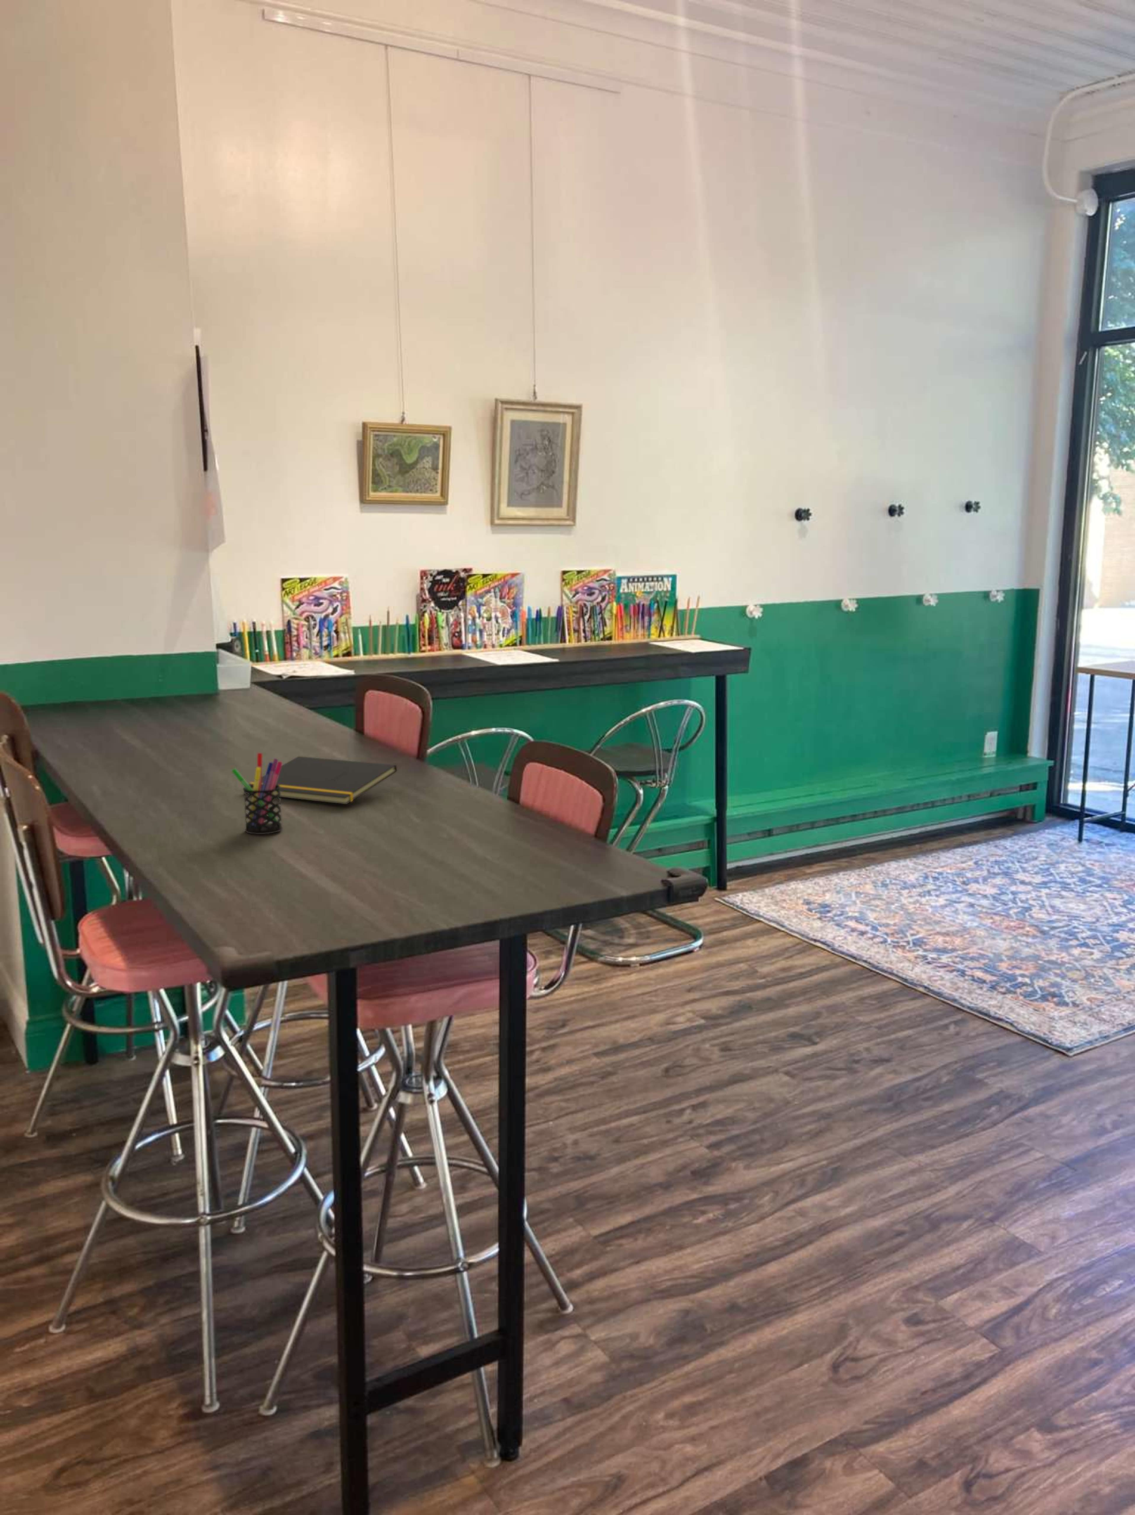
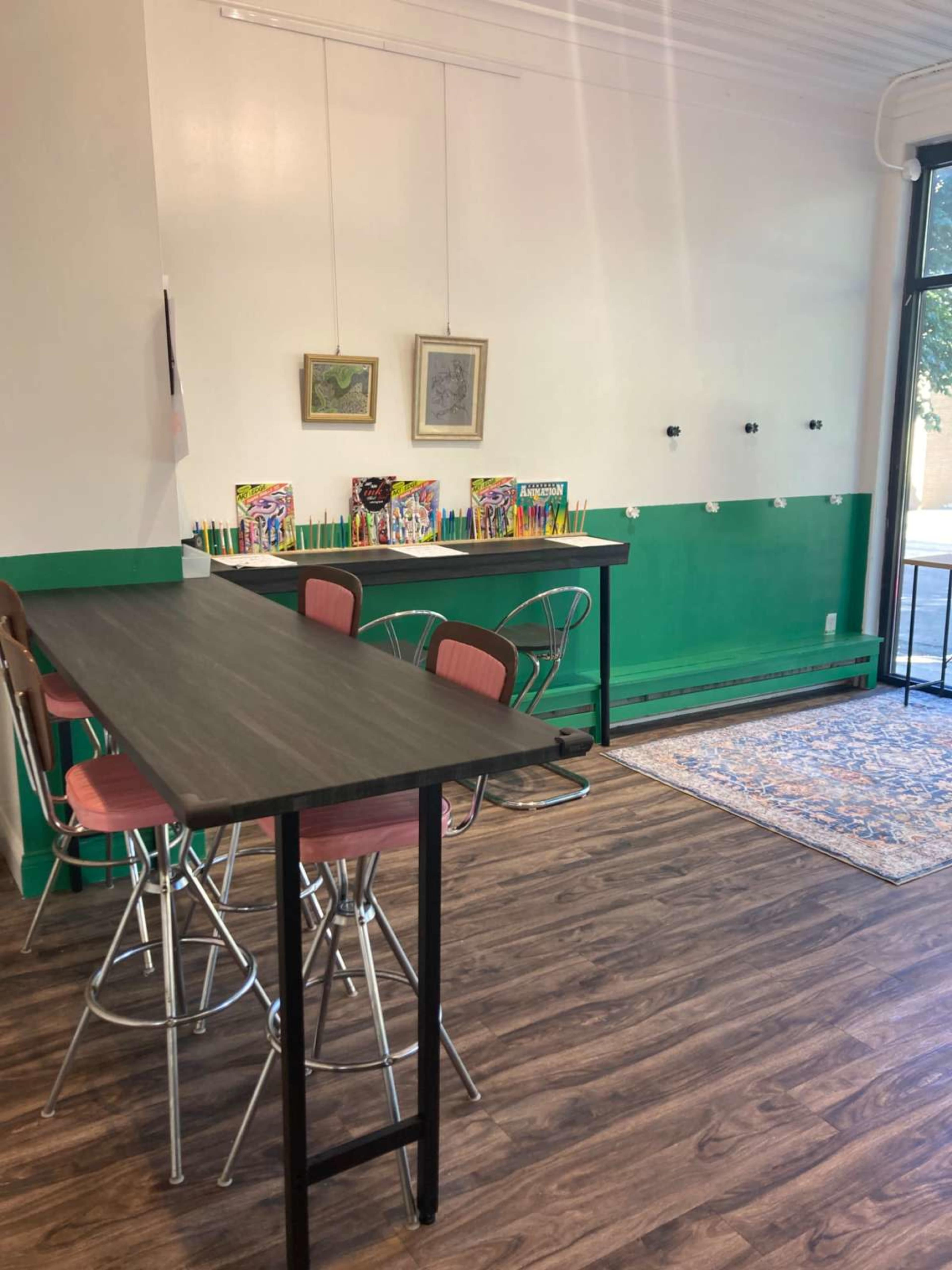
- pen holder [231,753,283,834]
- notepad [246,756,397,805]
